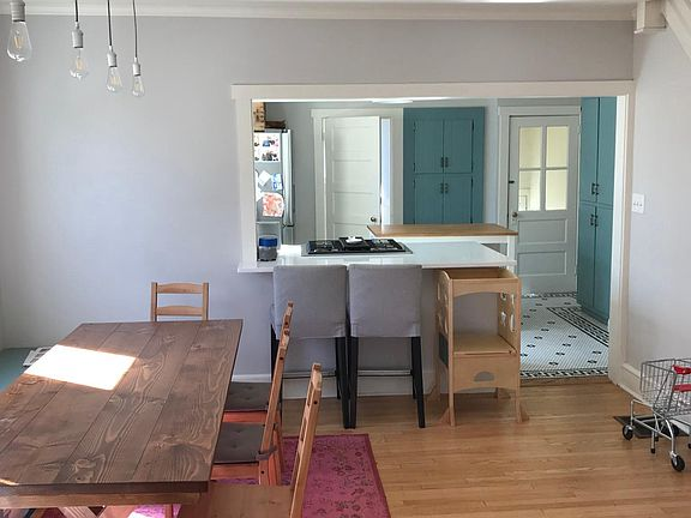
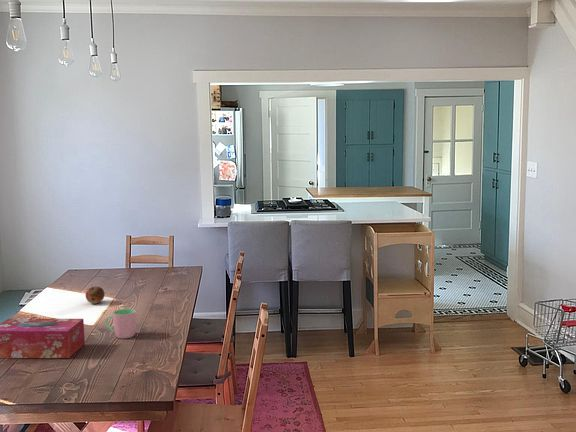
+ cup [104,308,137,339]
+ fruit [85,286,106,305]
+ tissue box [0,318,86,359]
